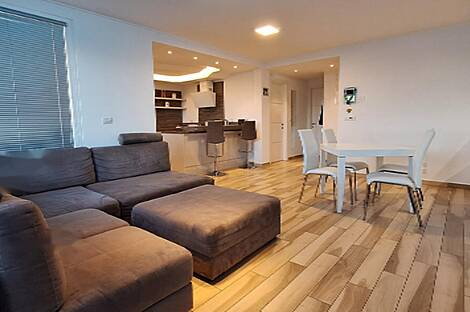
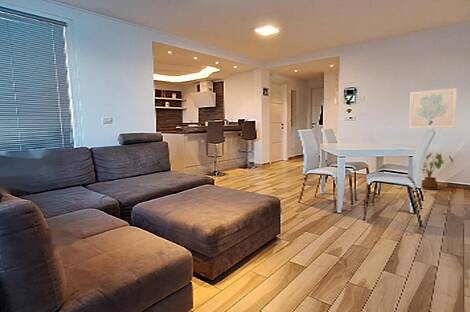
+ wall art [408,87,458,129]
+ house plant [421,152,454,191]
